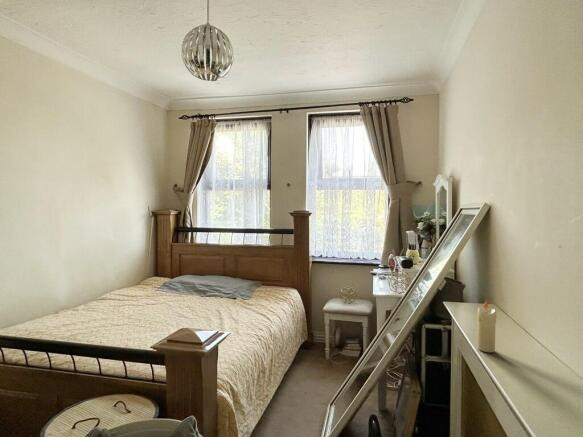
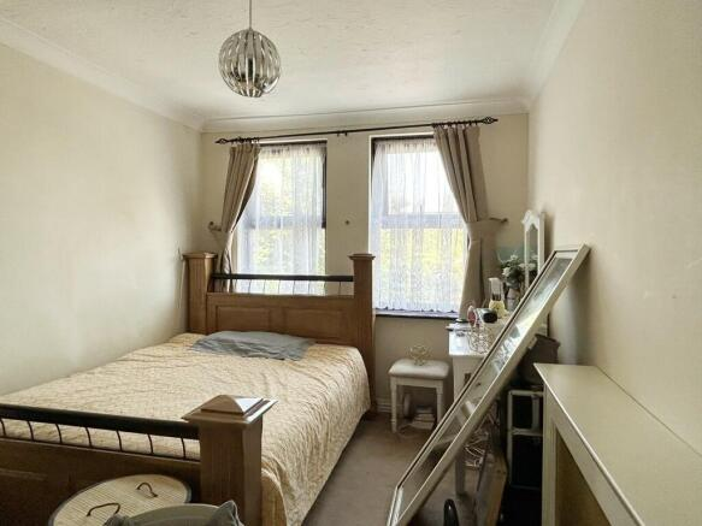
- candle [476,300,498,353]
